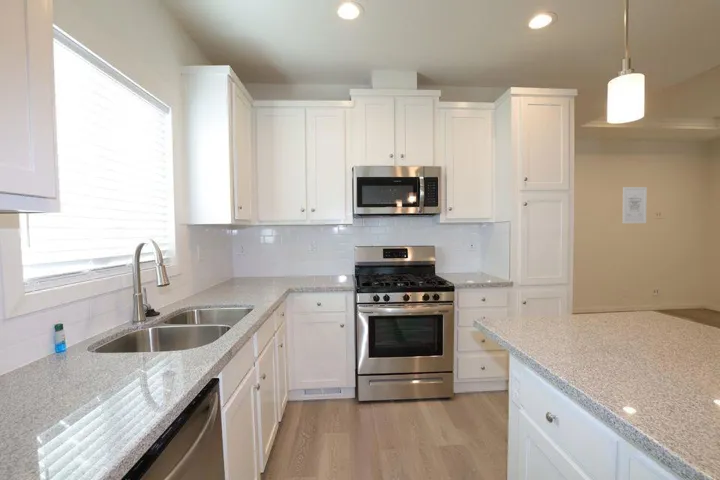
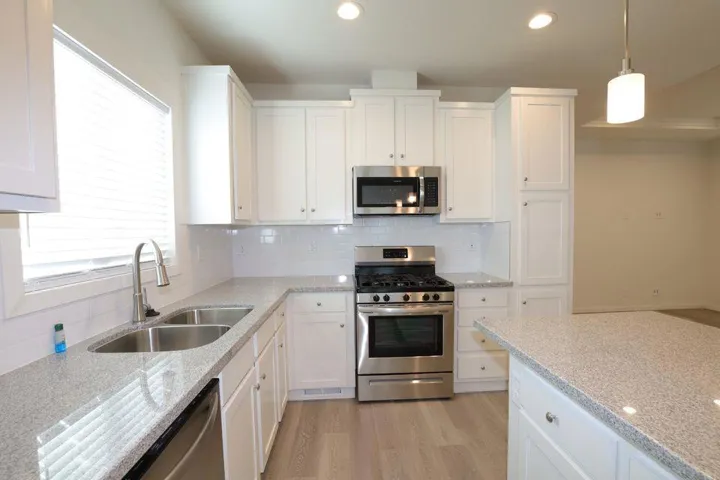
- wall art [622,186,648,224]
